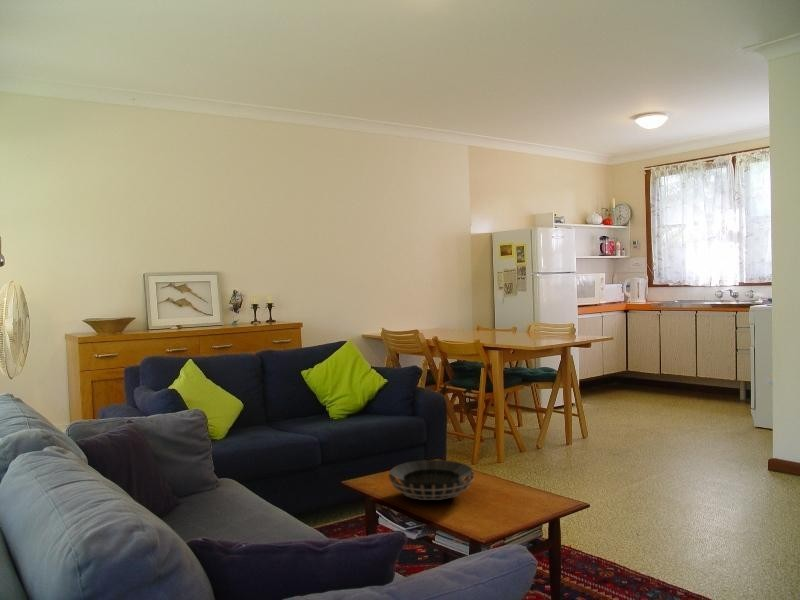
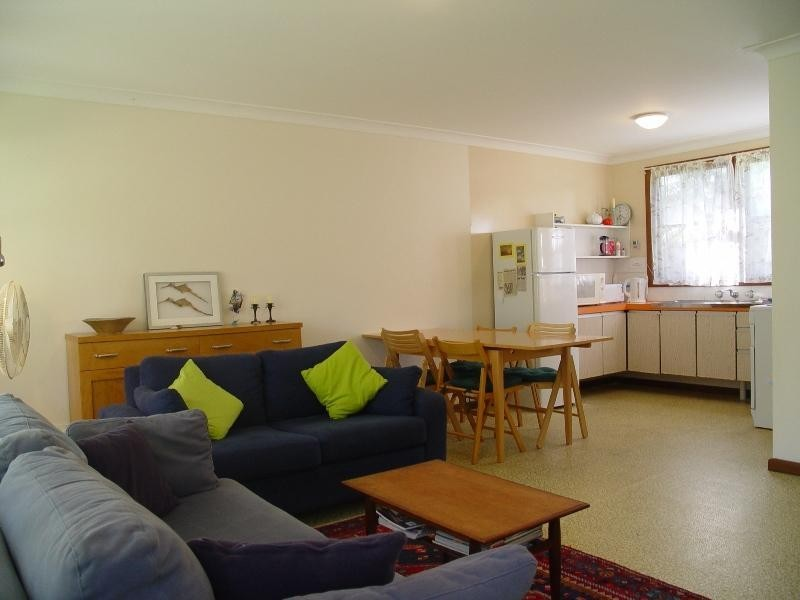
- decorative bowl [387,459,476,501]
